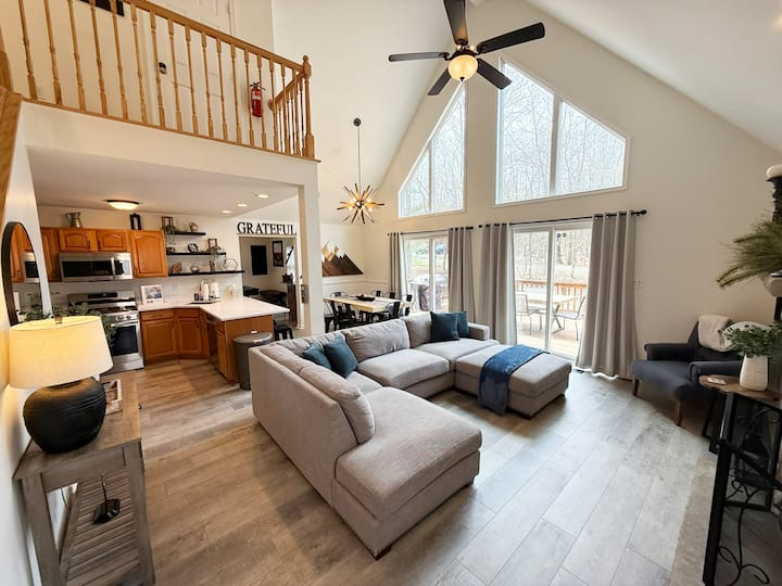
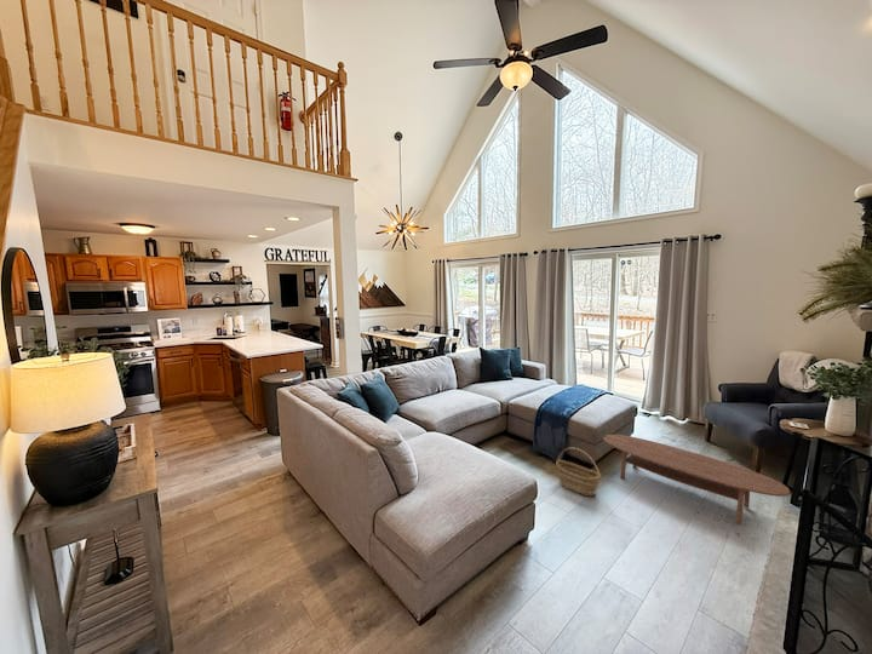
+ basket [555,447,602,498]
+ coffee table [602,434,791,526]
